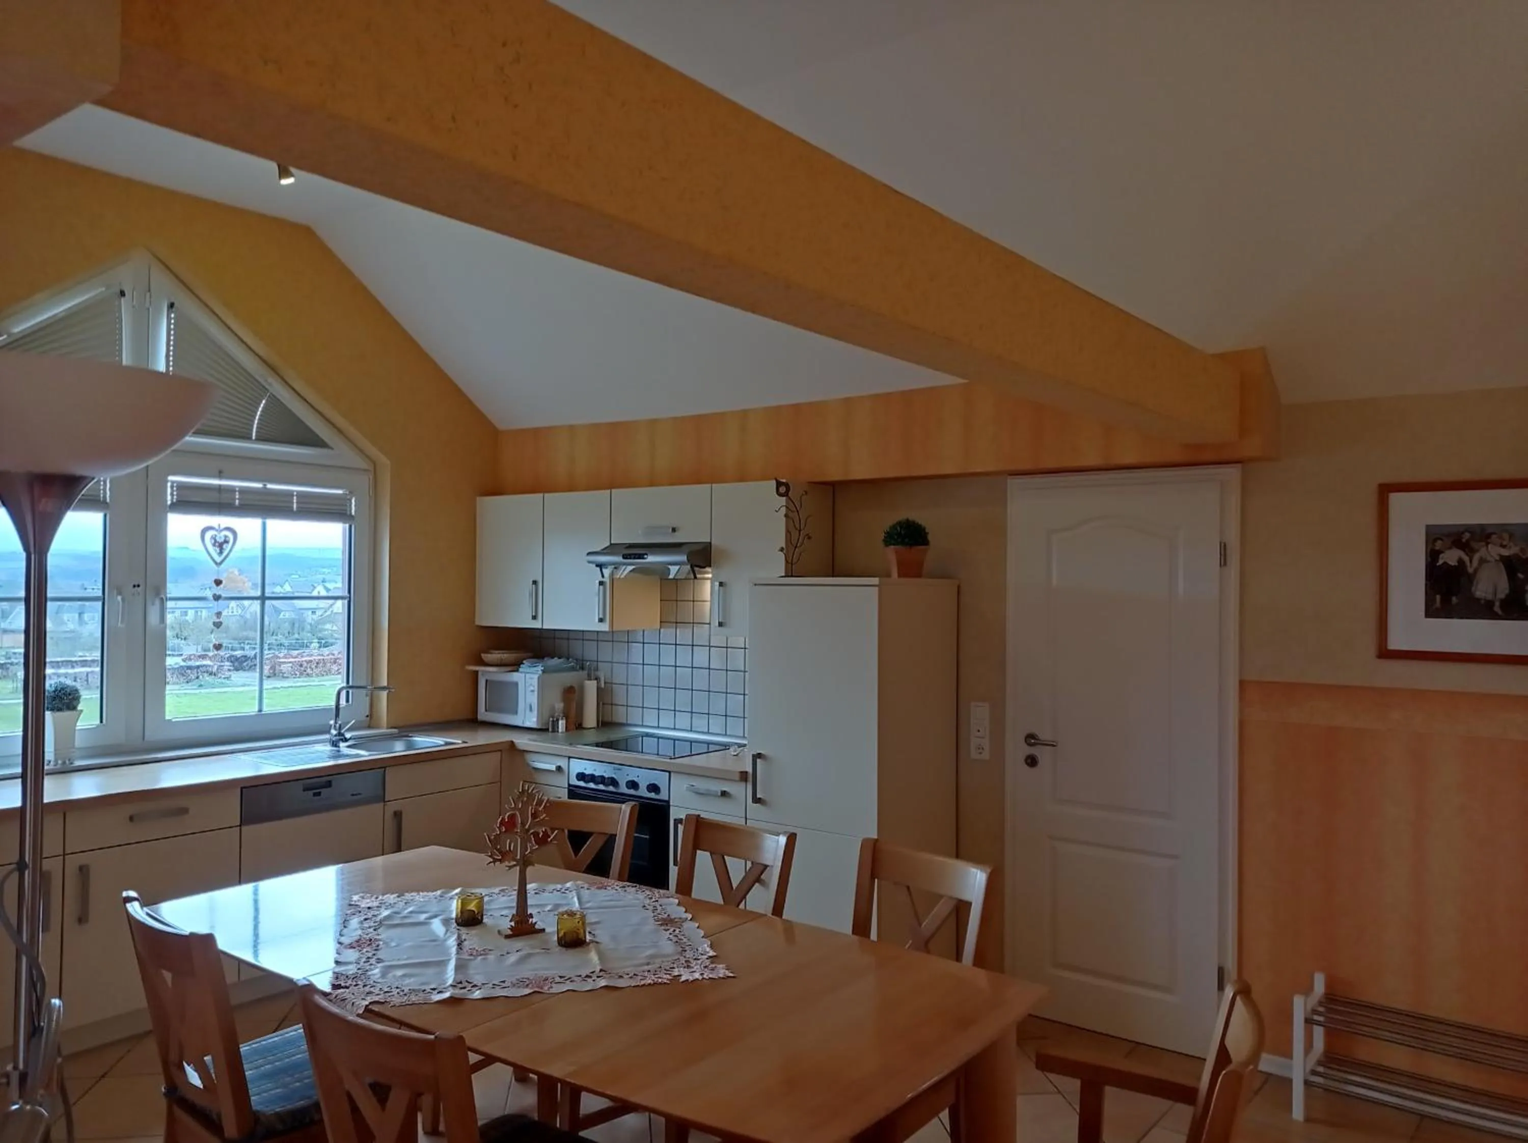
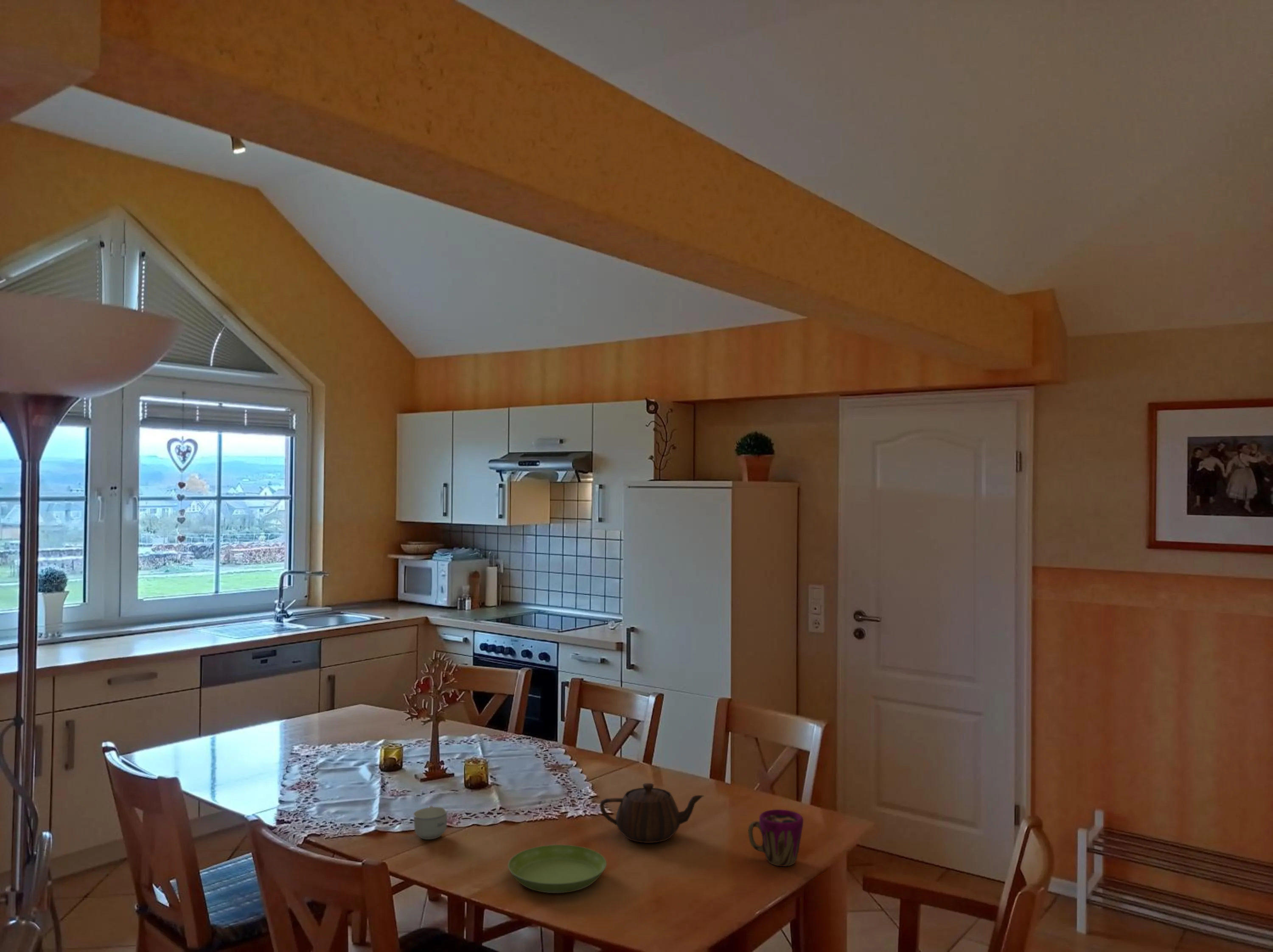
+ cup [748,809,804,867]
+ teapot [599,783,704,843]
+ cup [413,805,448,840]
+ saucer [508,844,607,893]
